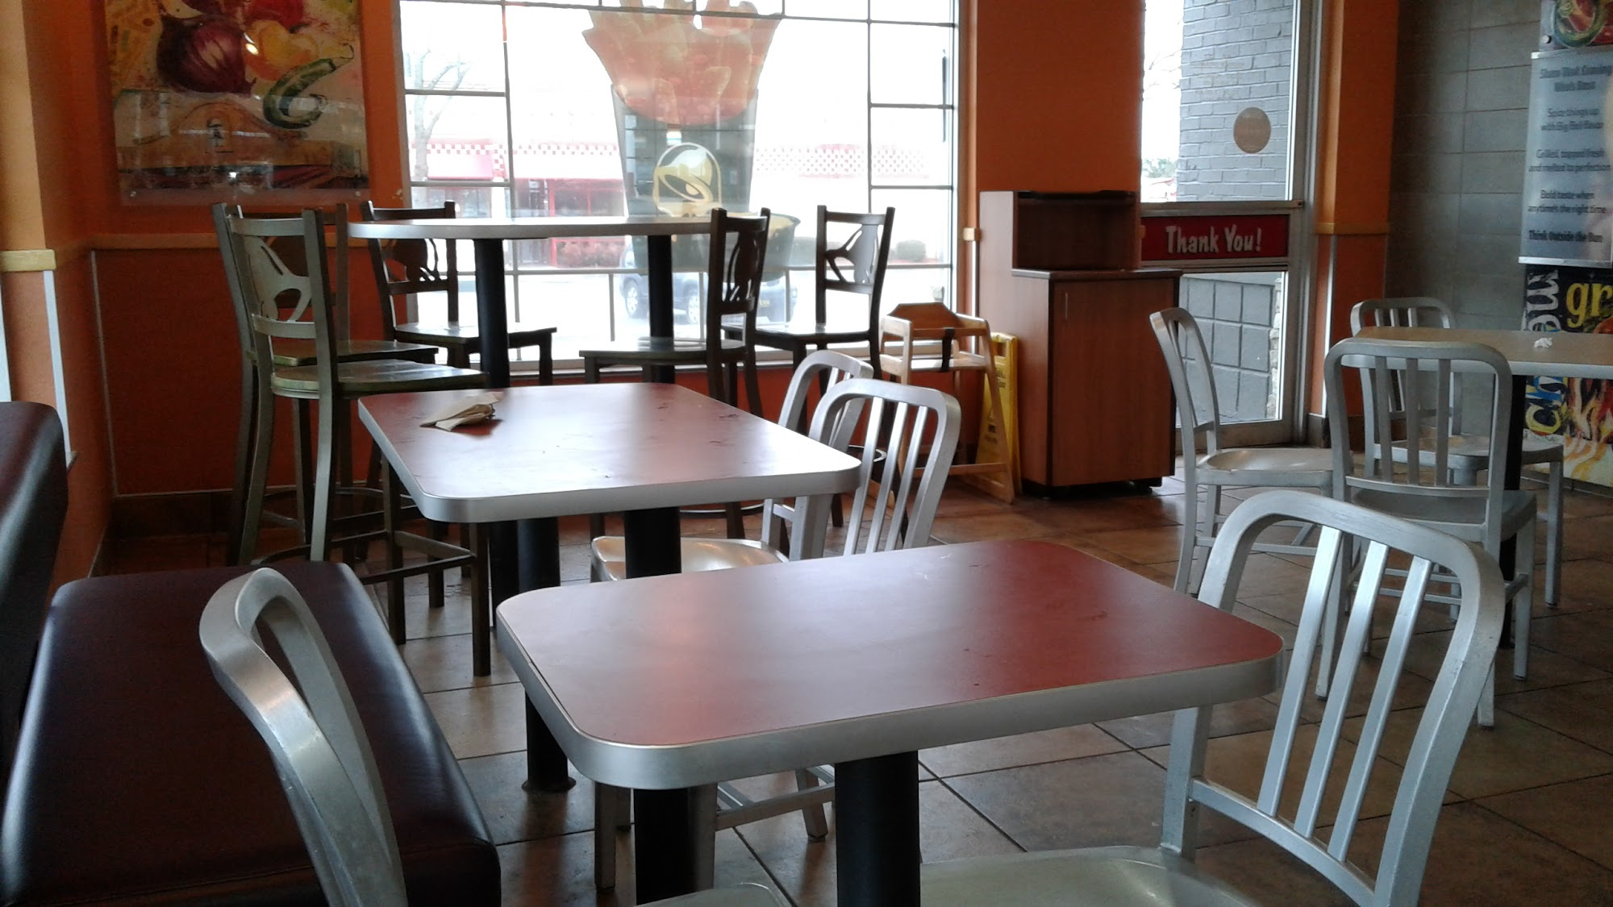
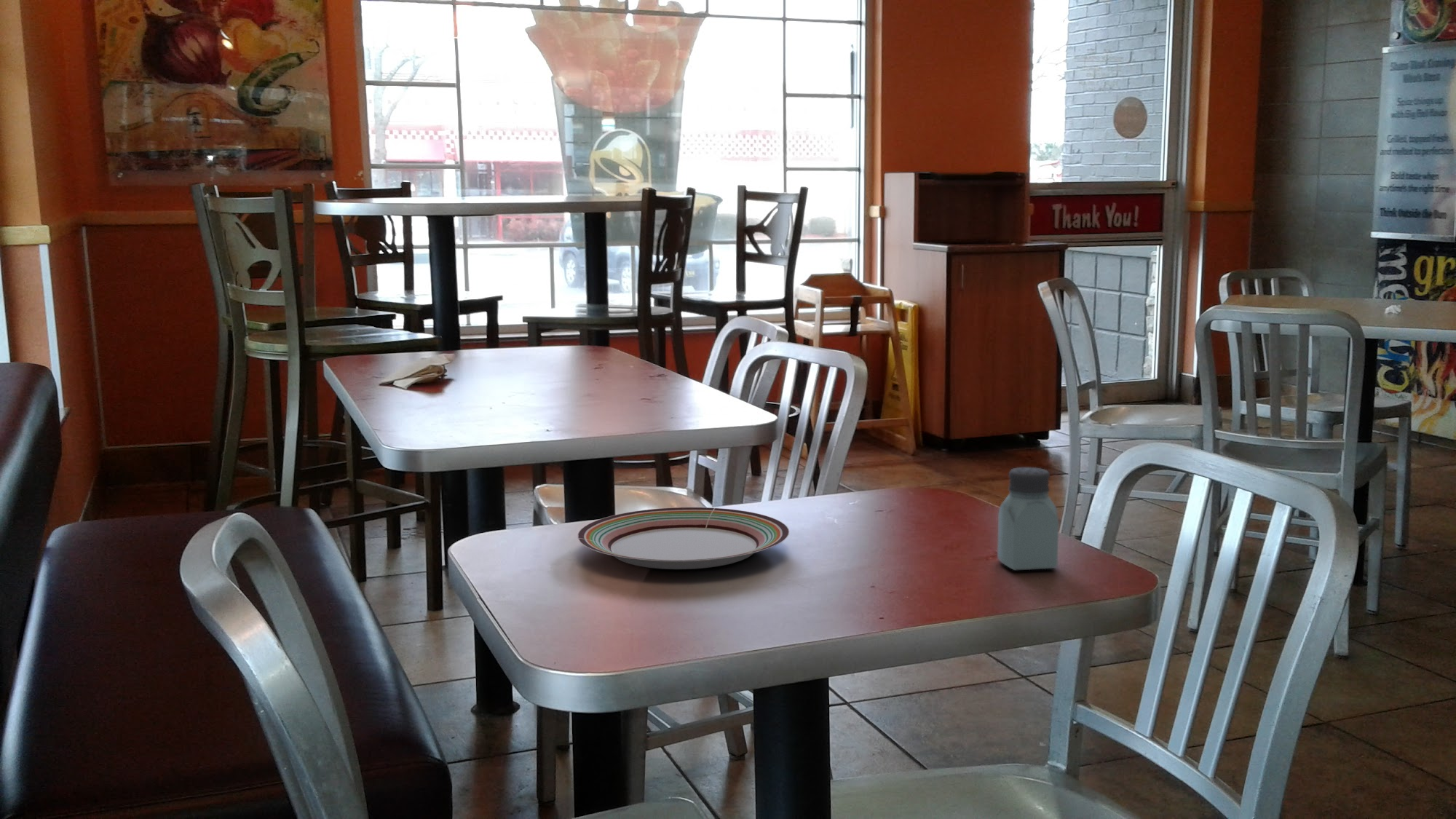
+ saltshaker [997,467,1059,571]
+ plate [577,507,790,570]
